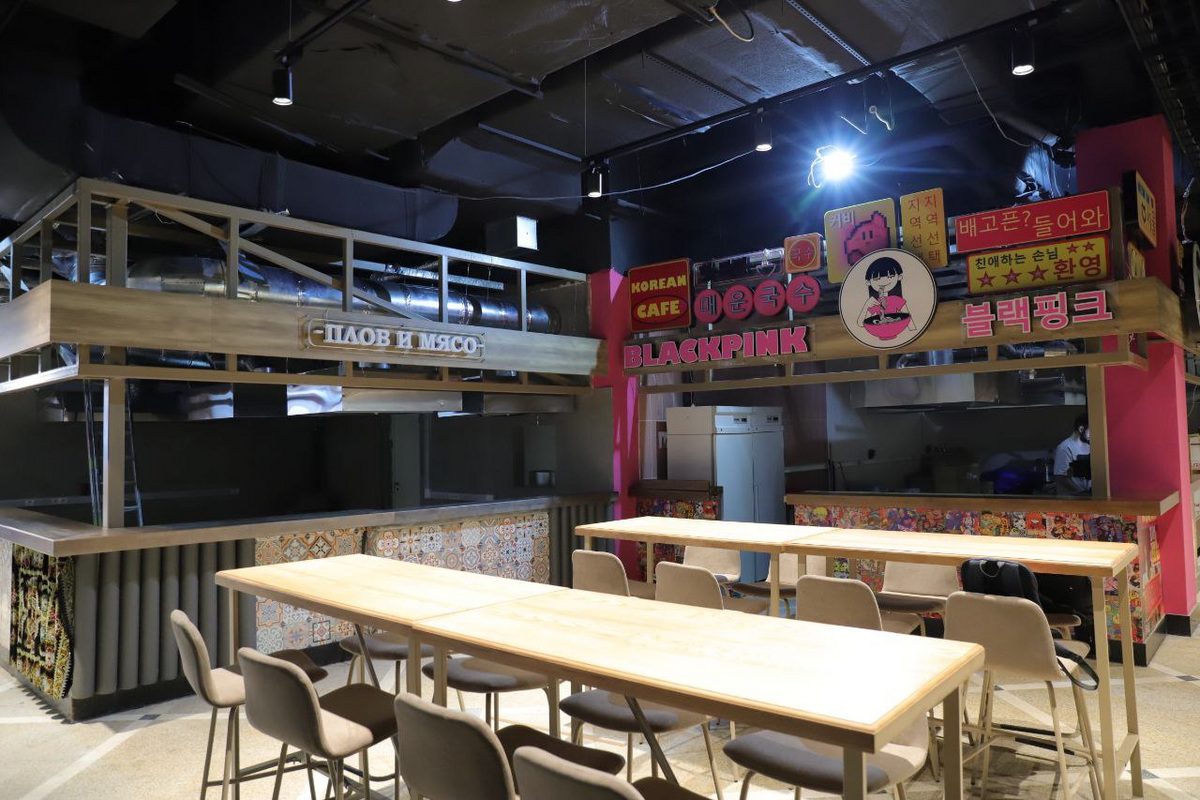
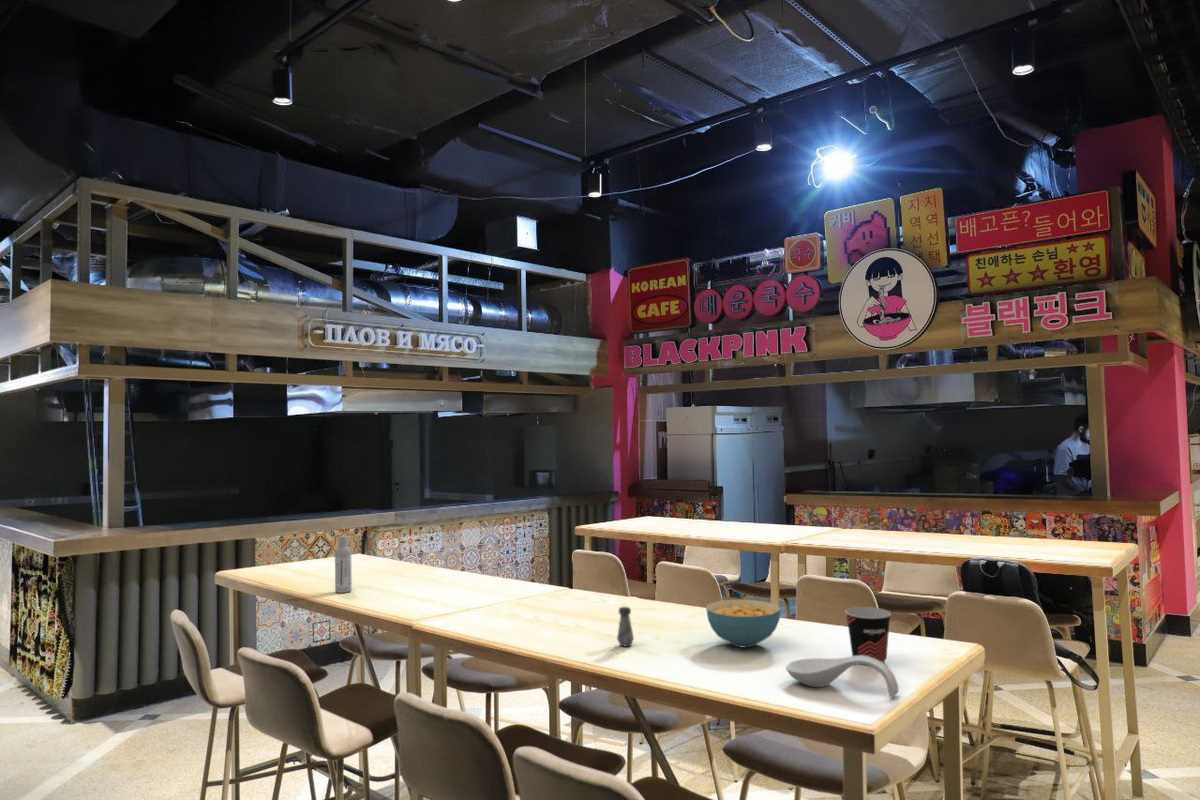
+ bottle [334,535,353,594]
+ spoon rest [785,655,899,699]
+ cup [844,606,892,667]
+ cereal bowl [705,599,781,648]
+ salt shaker [616,606,635,648]
